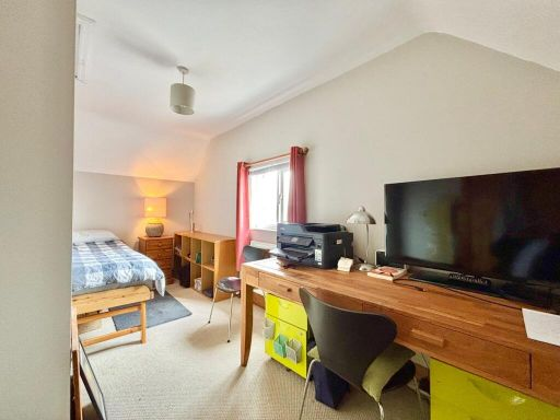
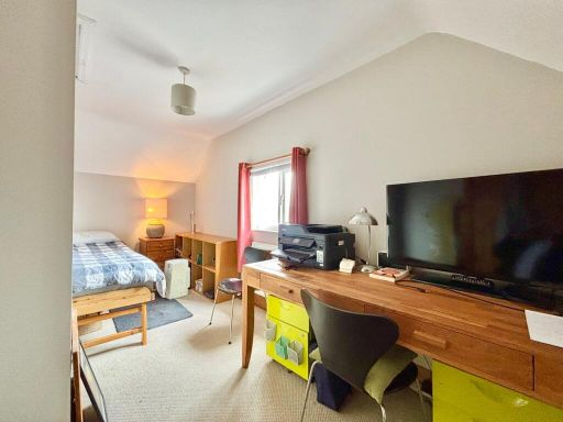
+ fan [163,258,191,300]
